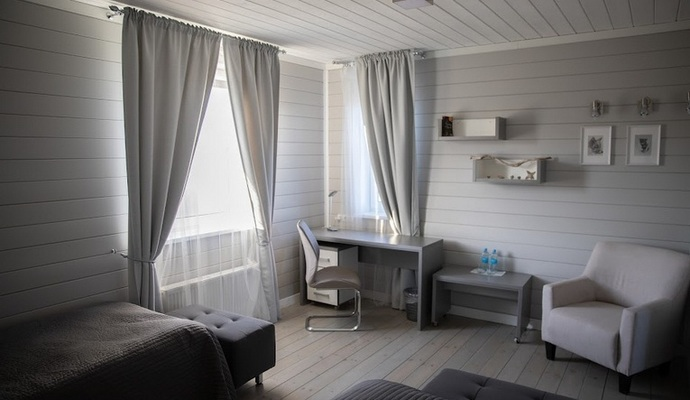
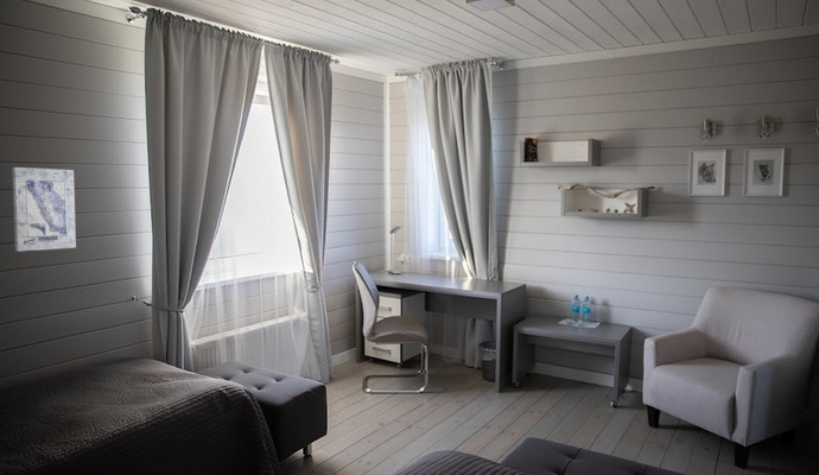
+ wall art [11,166,77,253]
